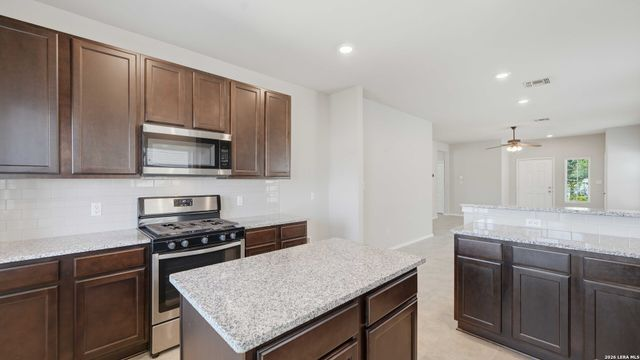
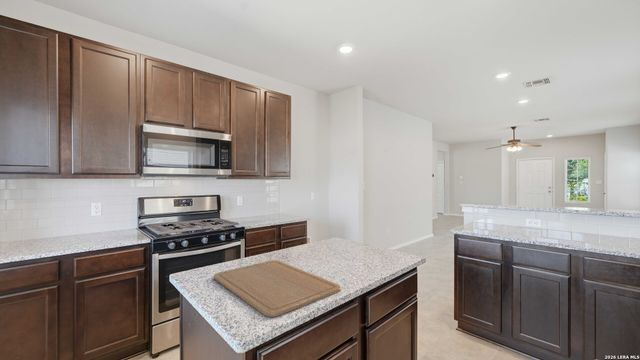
+ chopping board [213,259,342,318]
